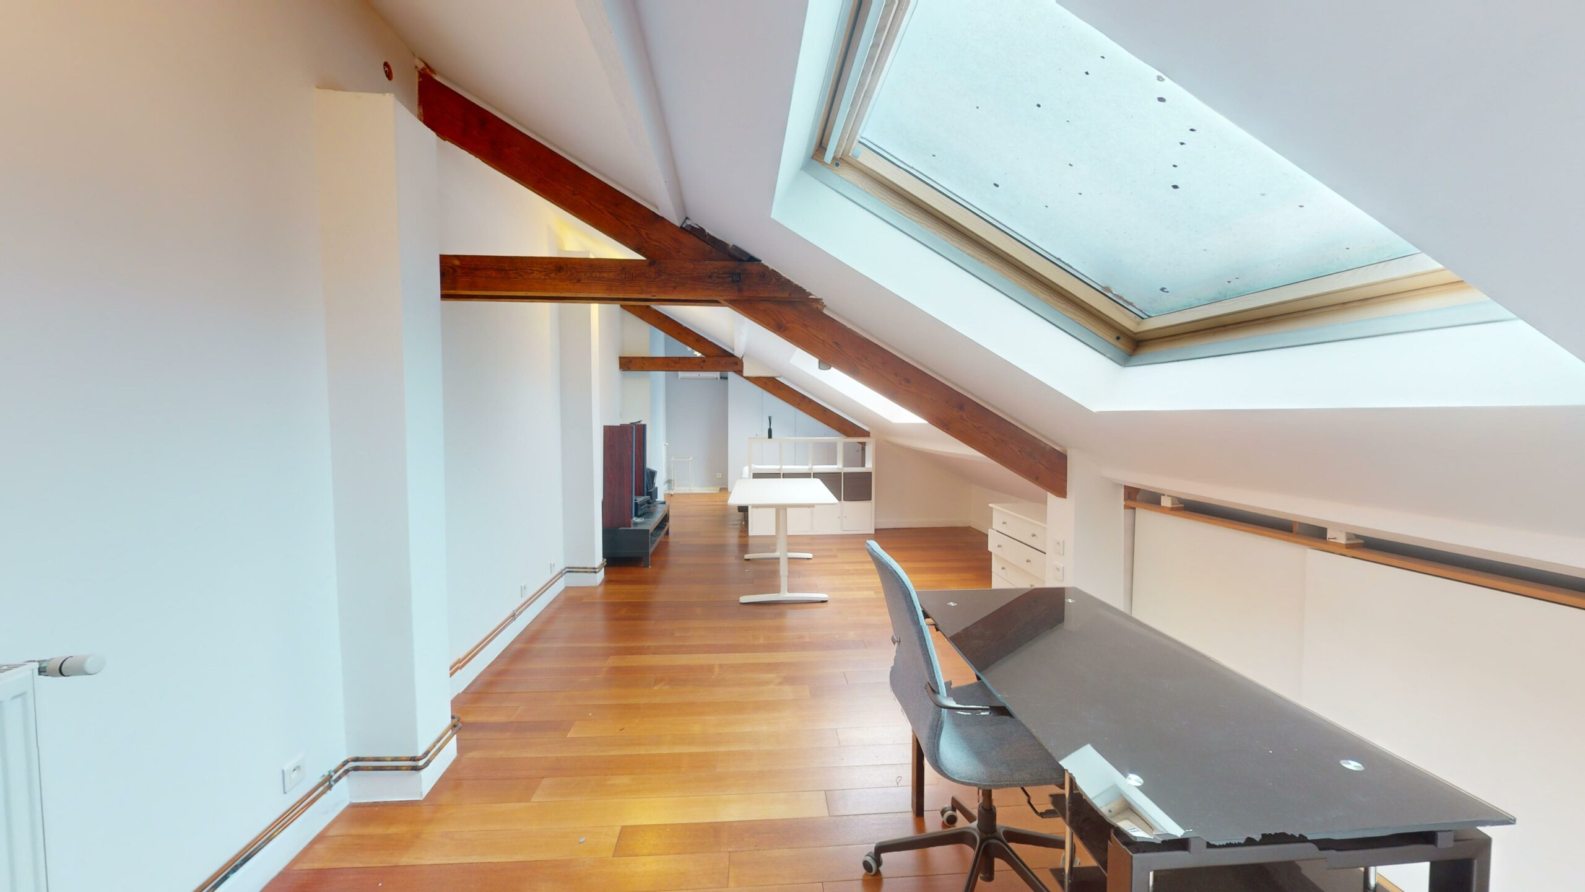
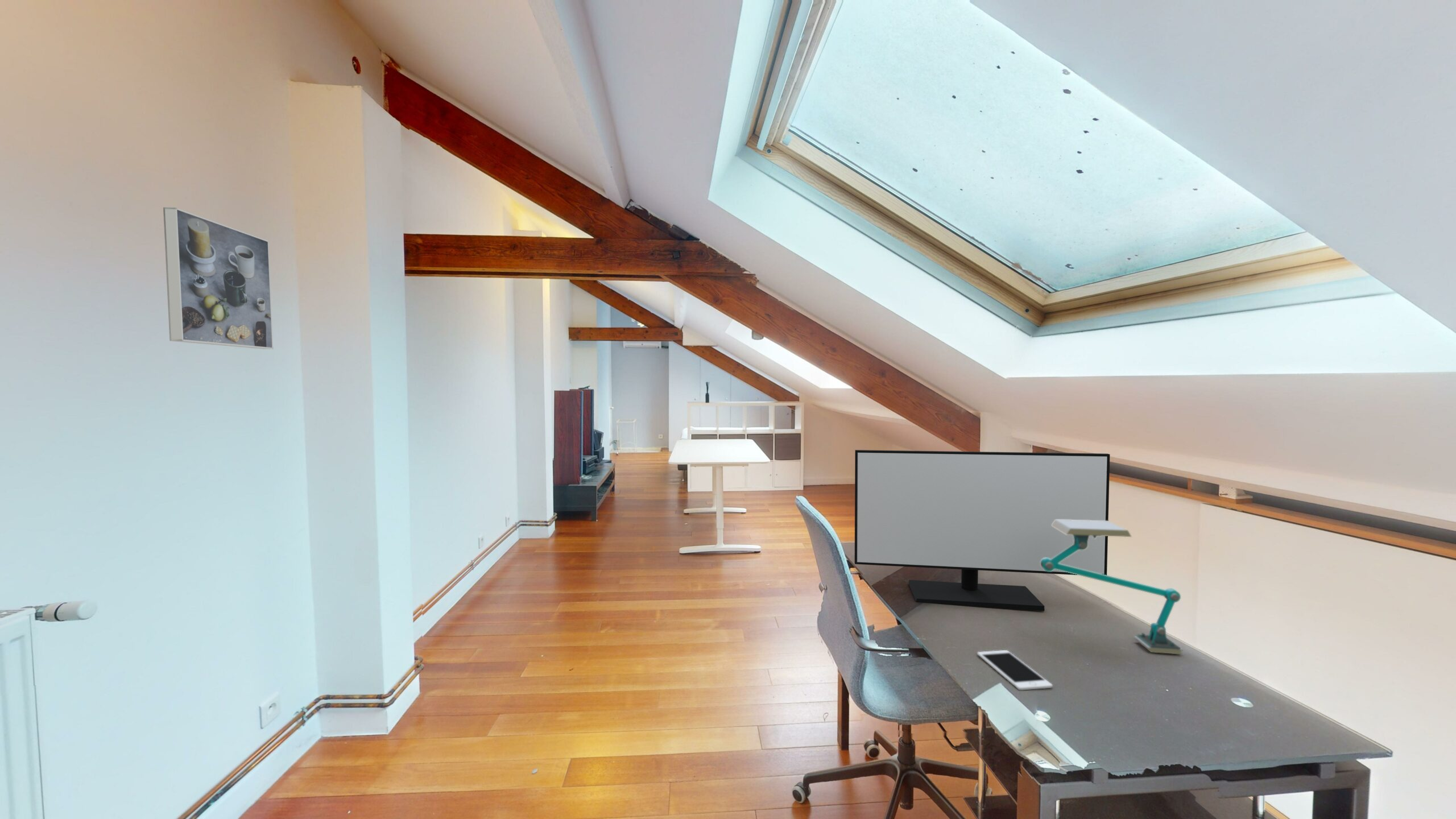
+ monitor [854,449,1110,611]
+ desk lamp [1040,520,1184,655]
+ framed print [163,207,274,350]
+ cell phone [977,650,1053,690]
